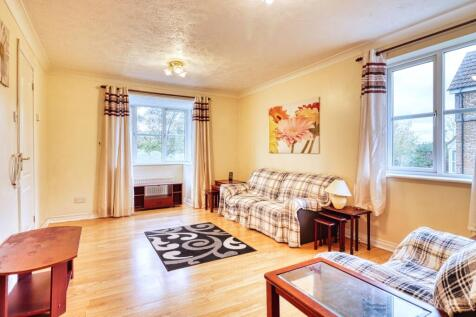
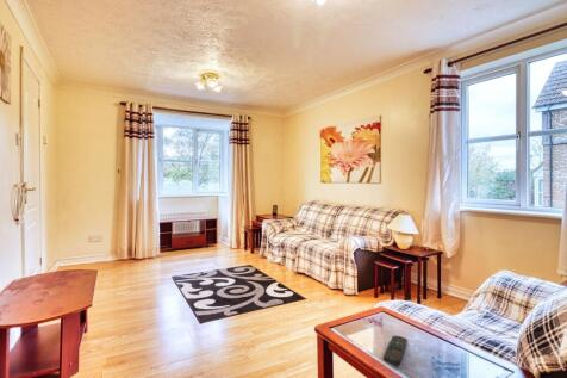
+ remote control [382,335,409,366]
